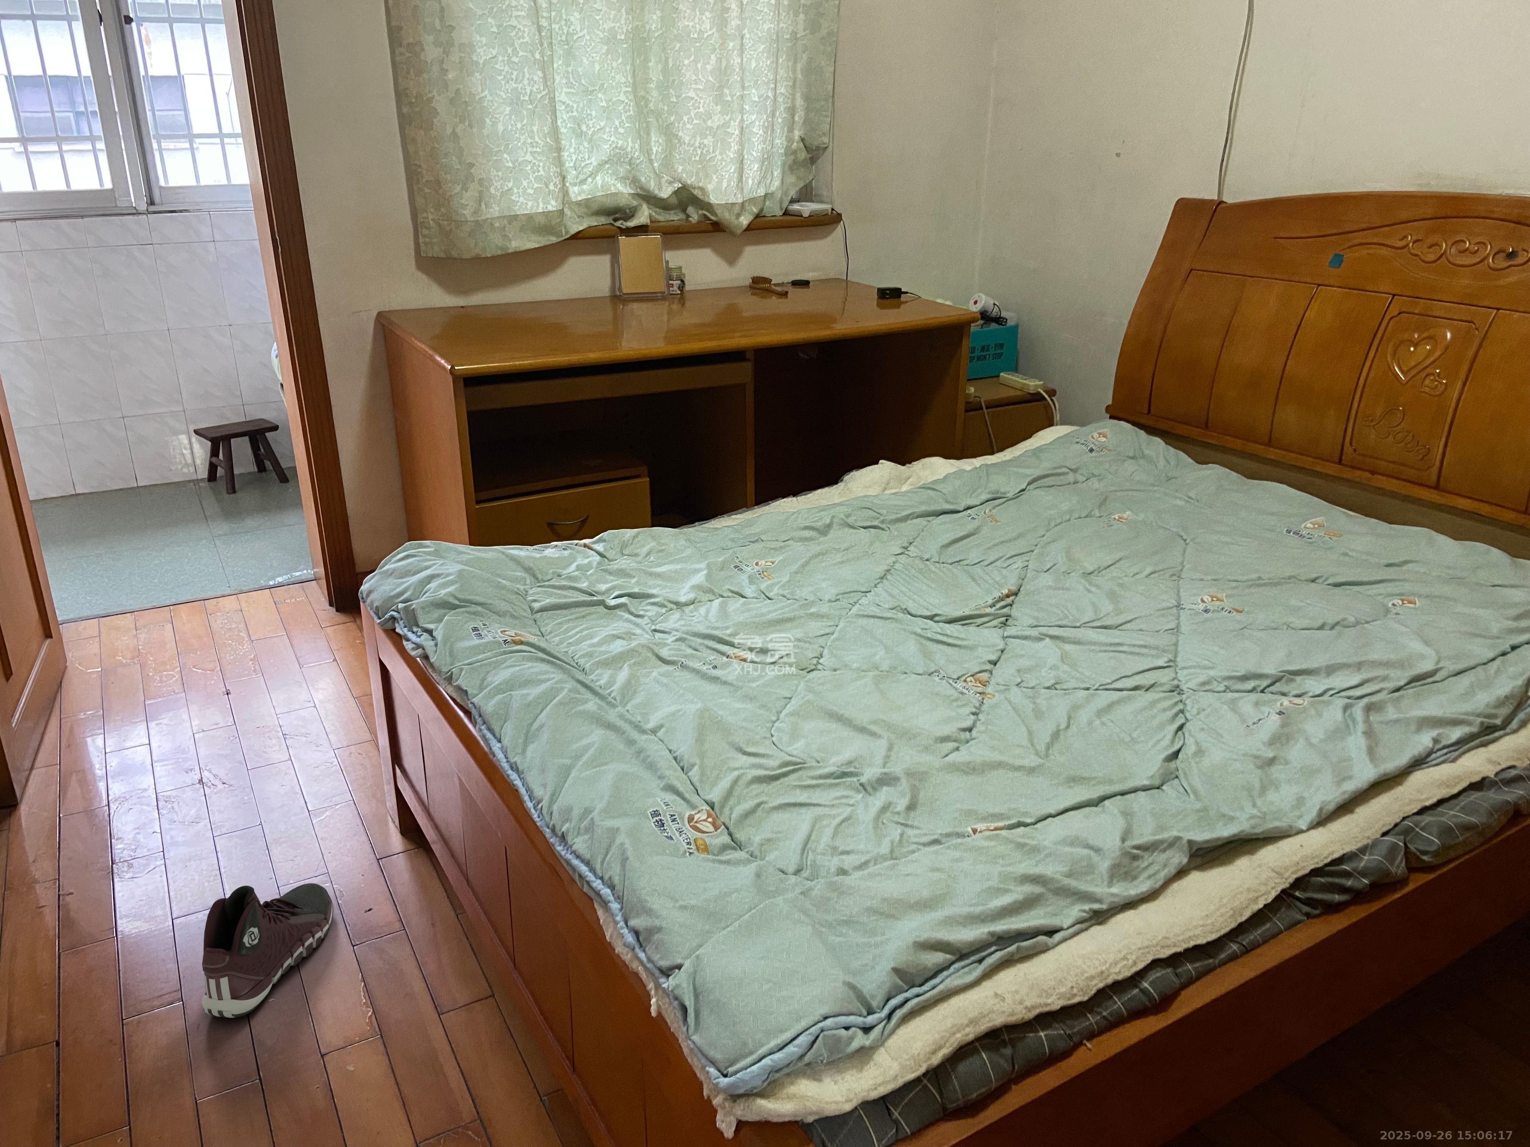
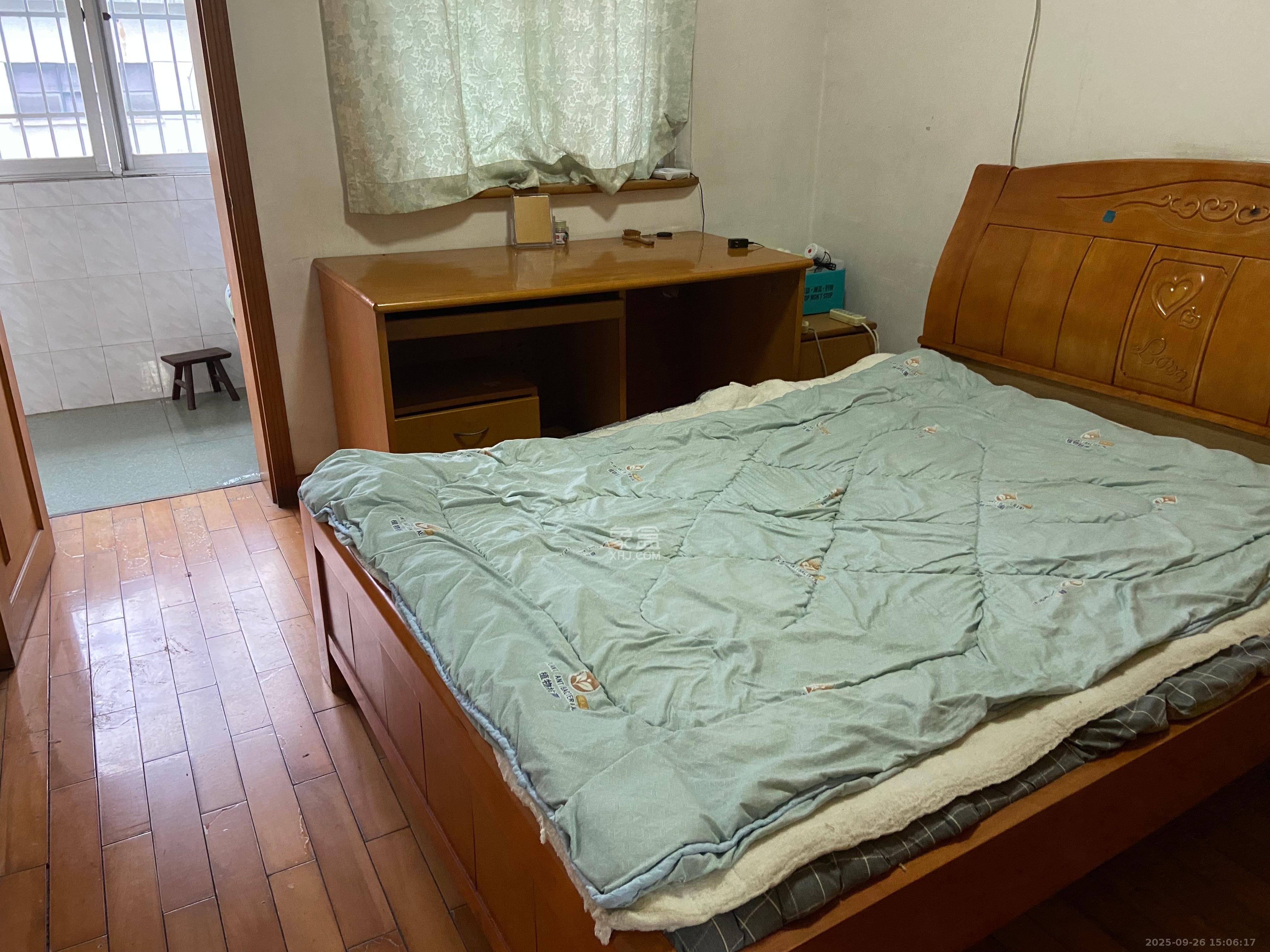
- sneaker [202,883,334,1018]
